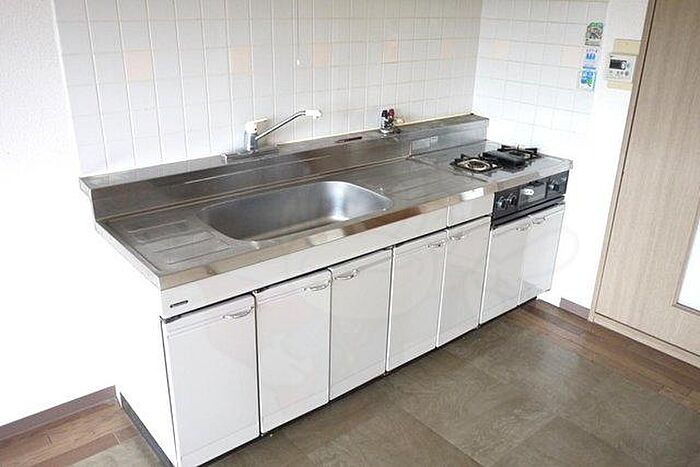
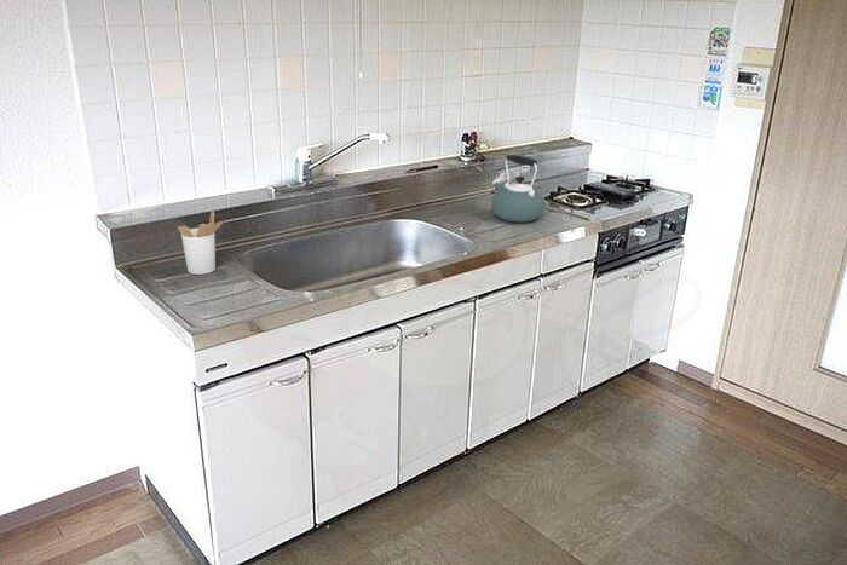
+ kettle [490,154,546,224]
+ utensil holder [177,209,224,276]
